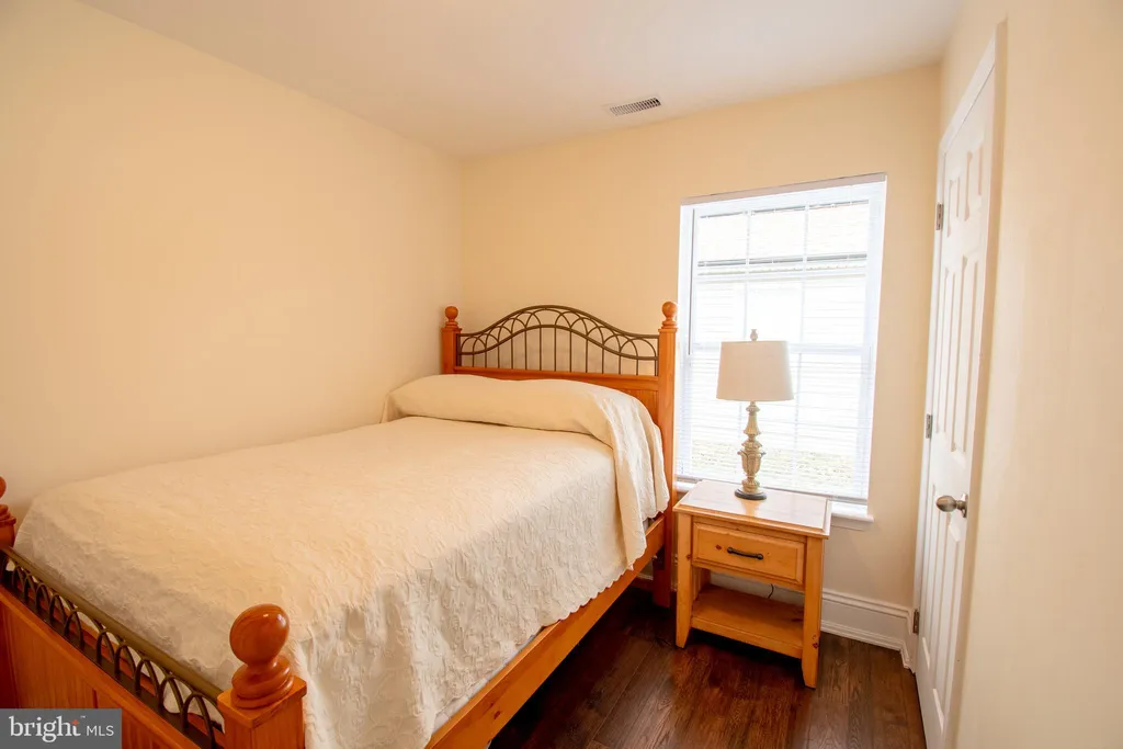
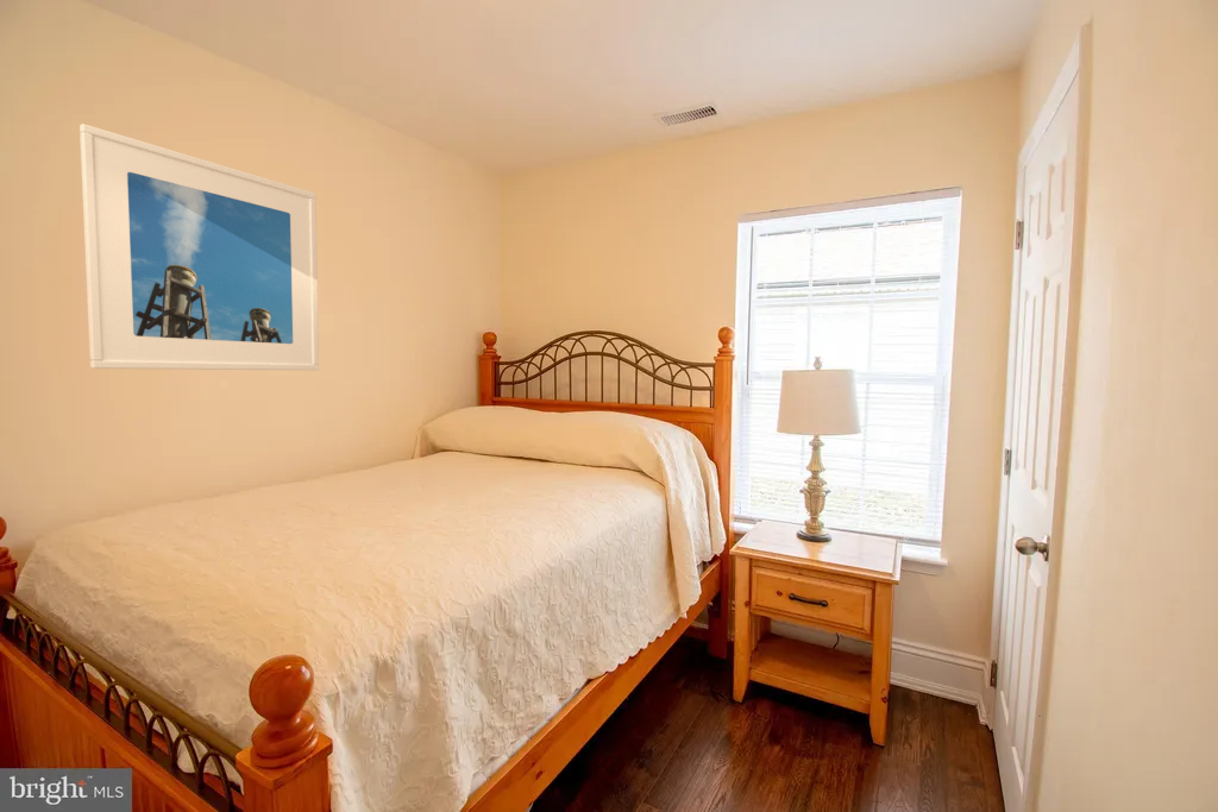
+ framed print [79,122,320,372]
